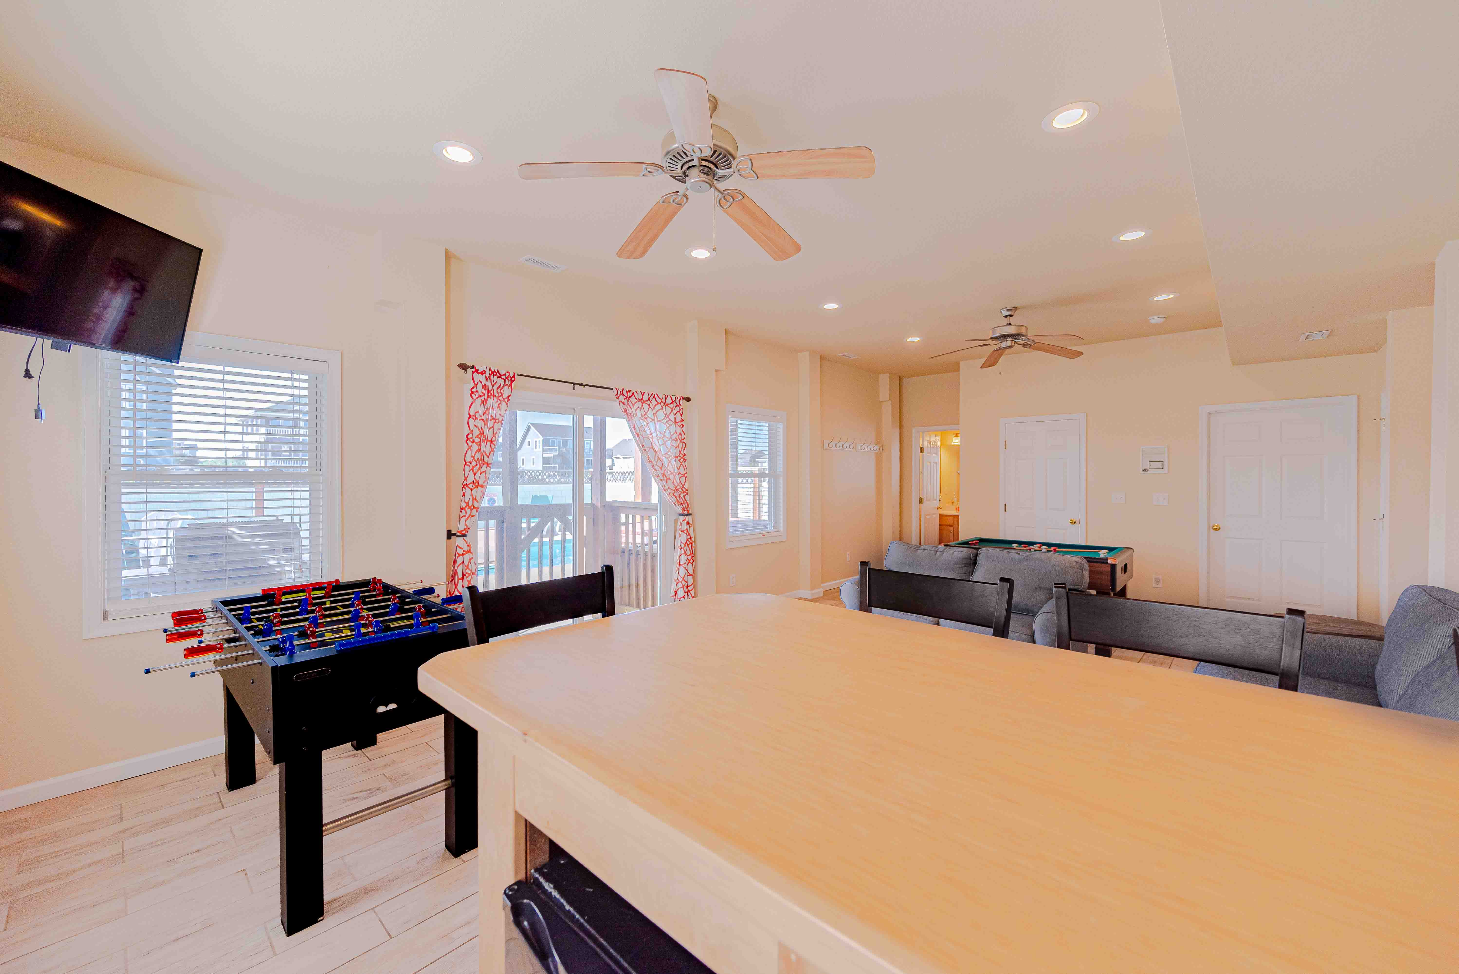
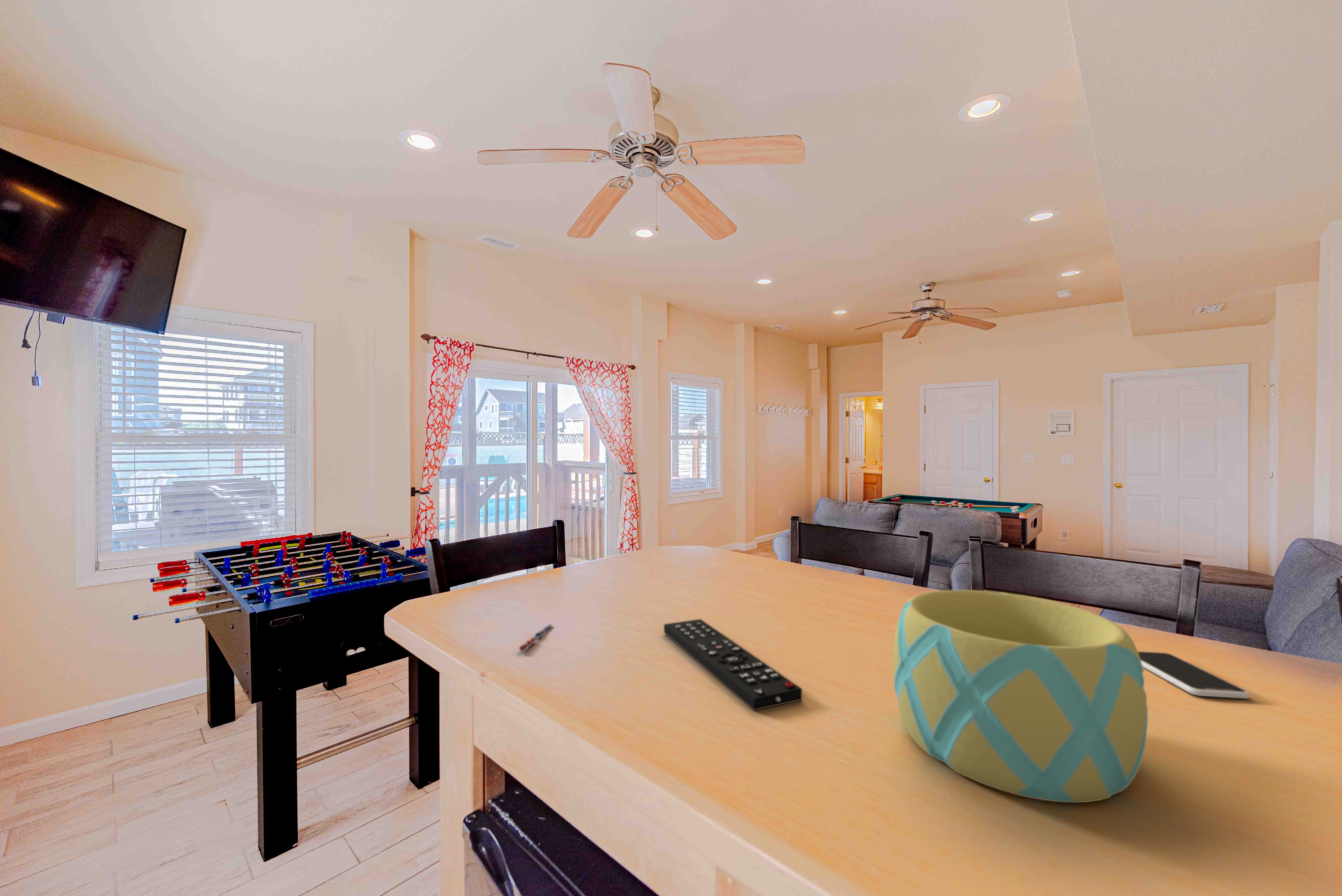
+ bowl [893,590,1148,803]
+ remote control [663,619,802,711]
+ pen [518,623,554,651]
+ smartphone [1138,651,1250,699]
